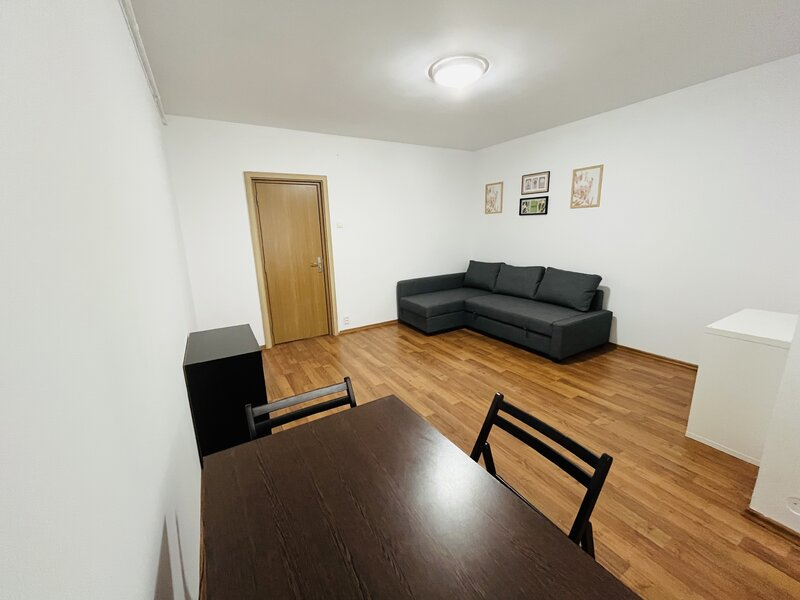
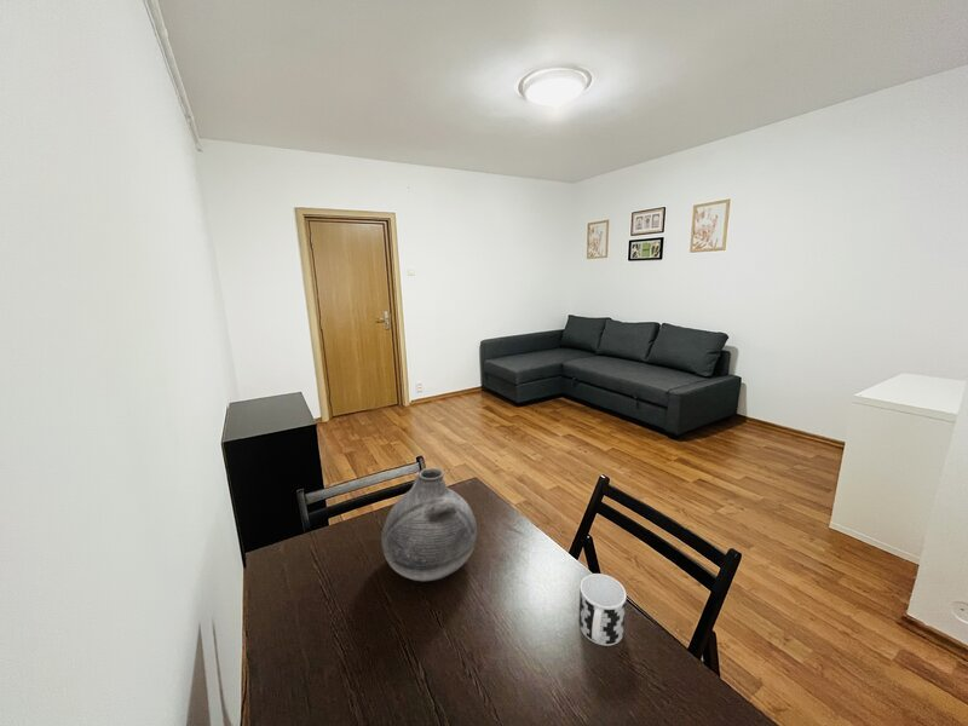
+ cup [577,572,628,647]
+ vase [380,467,478,582]
